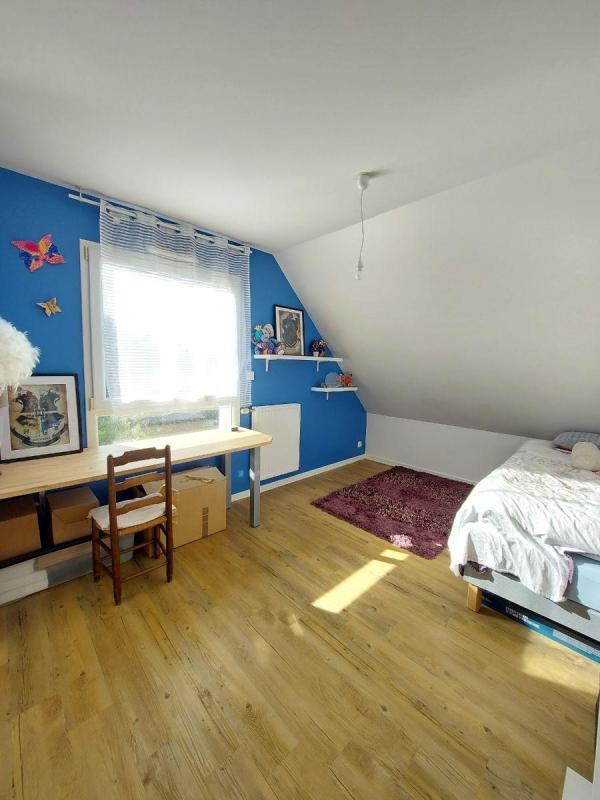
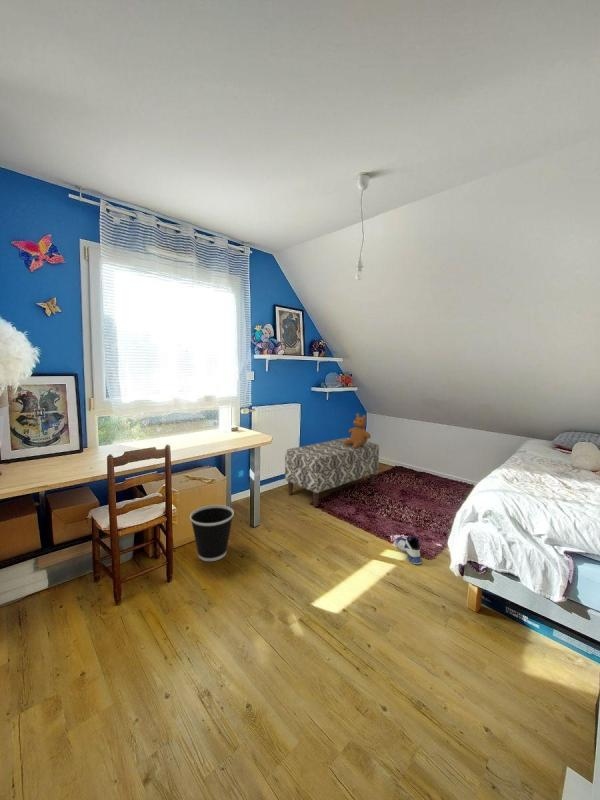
+ sneaker [394,535,423,565]
+ wastebasket [189,504,235,562]
+ bench [284,437,380,508]
+ teddy bear [343,412,372,448]
